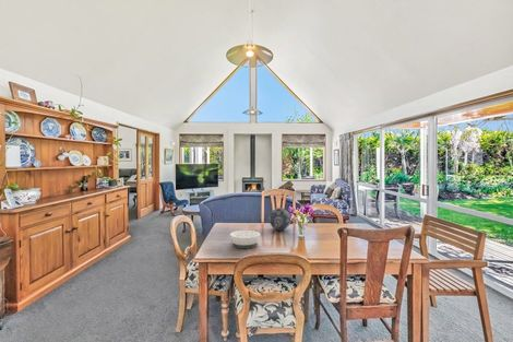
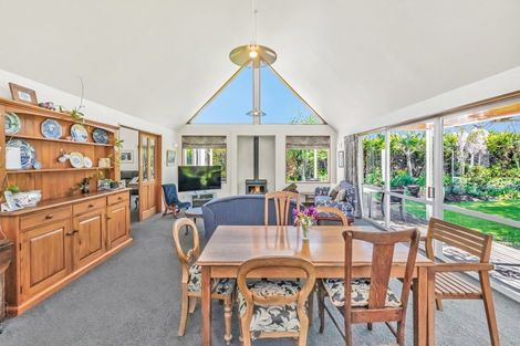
- bowl [229,229,261,249]
- decorative ball [269,207,293,232]
